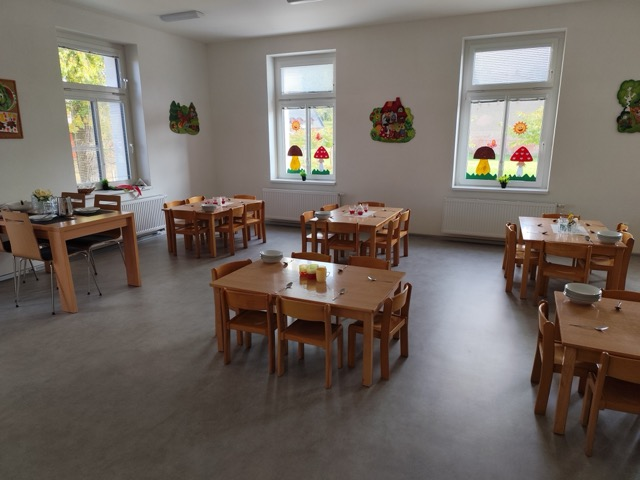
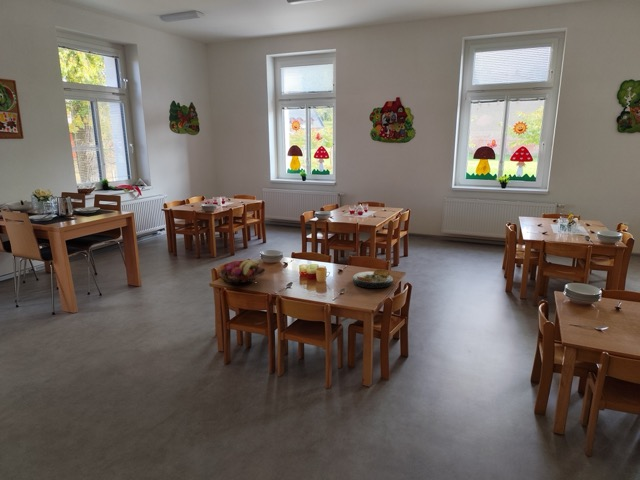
+ fruit basket [216,259,266,285]
+ plate [351,268,394,289]
